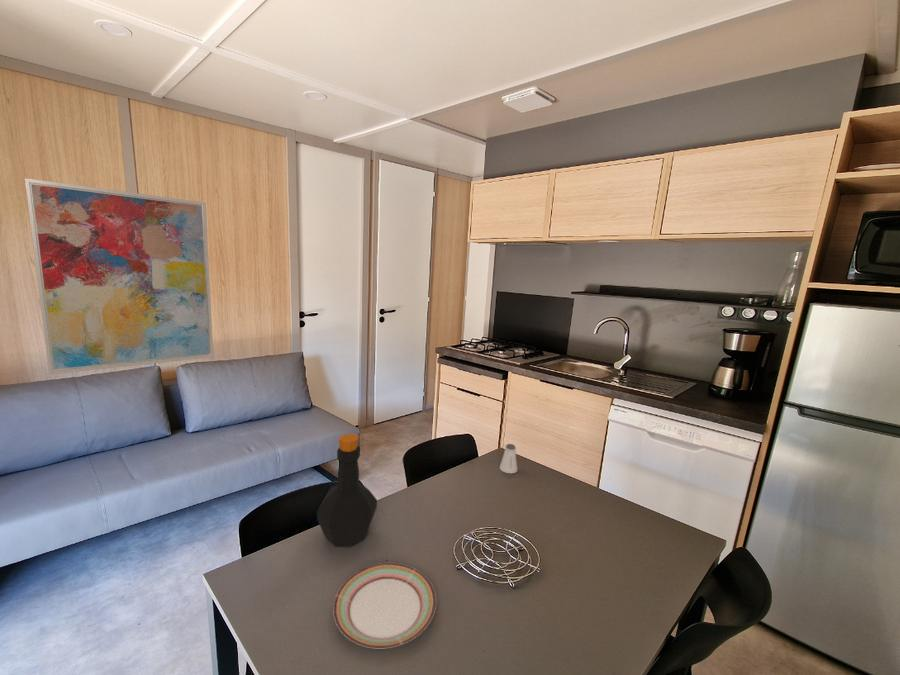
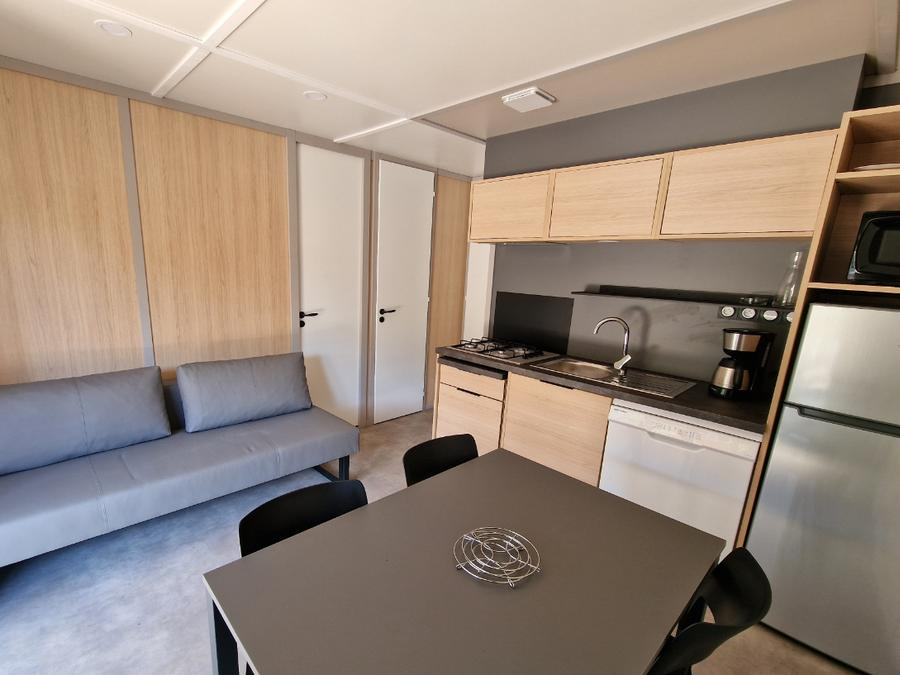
- bottle [316,433,378,548]
- plate [332,562,437,649]
- wall art [24,177,214,376]
- saltshaker [499,443,518,474]
